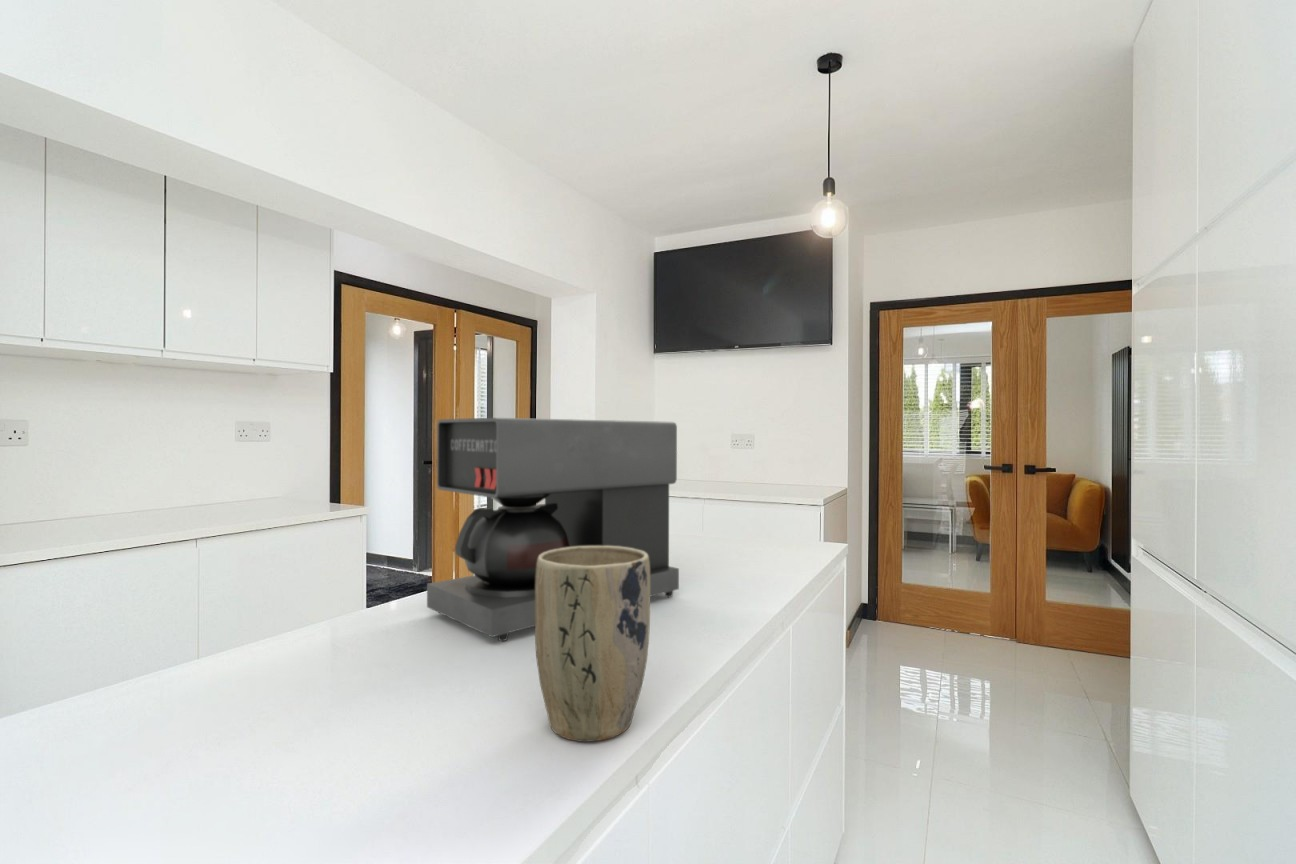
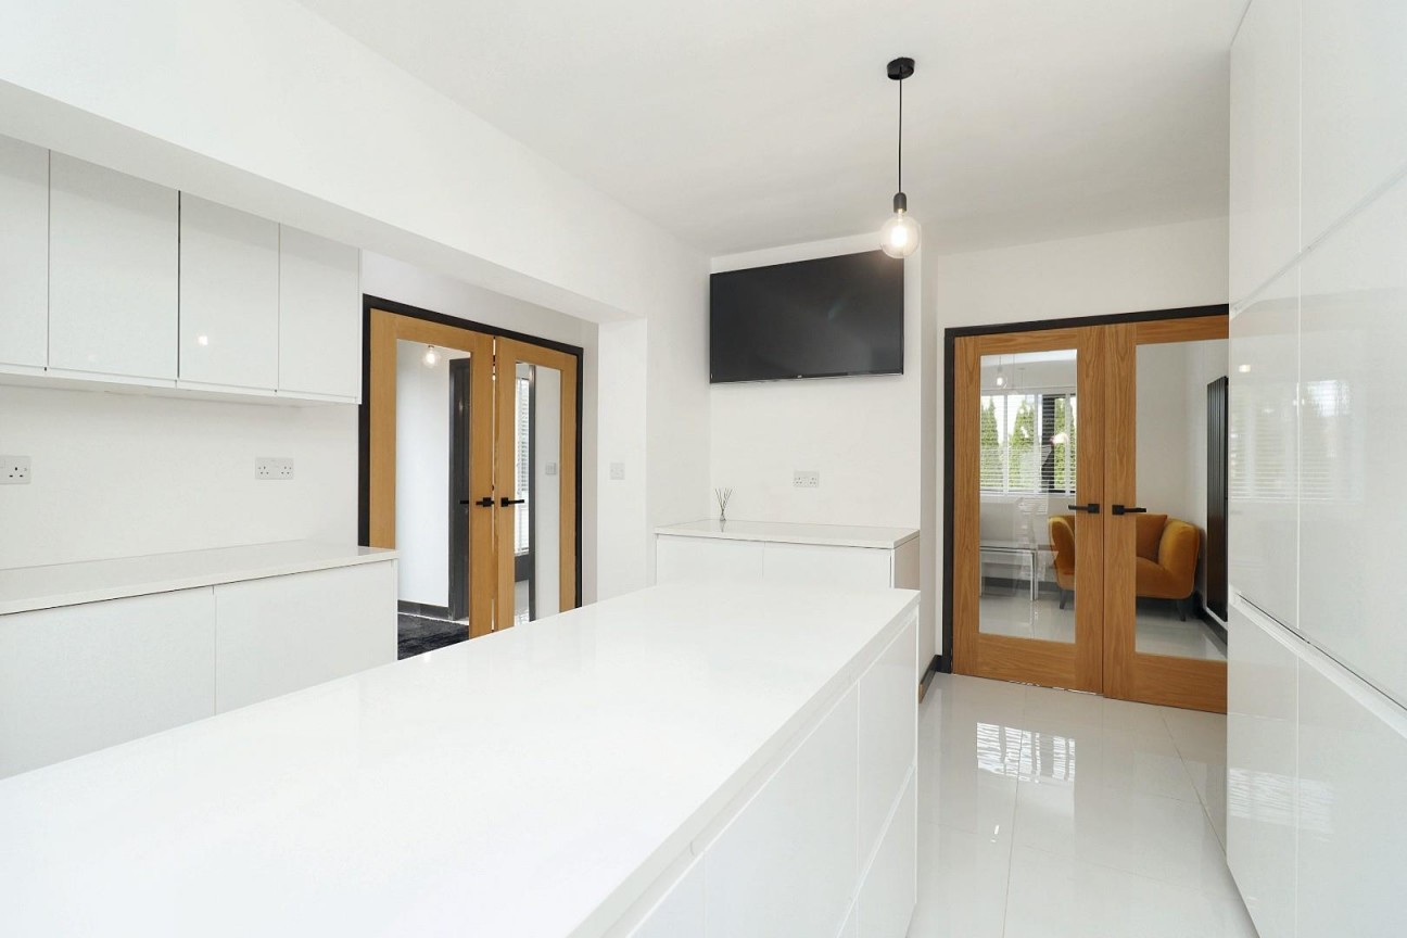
- plant pot [534,546,651,743]
- coffee maker [426,417,680,642]
